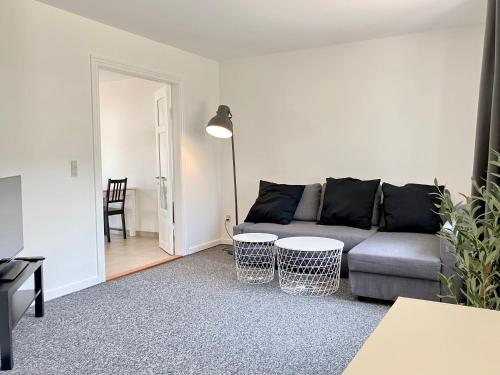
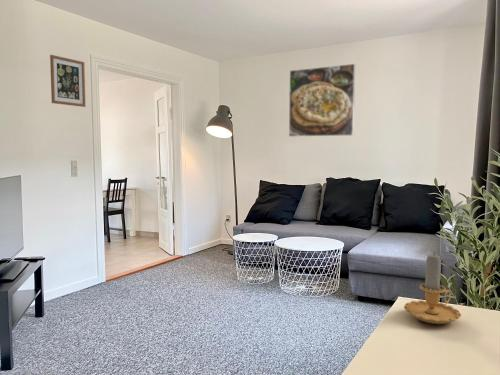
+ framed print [288,63,356,138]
+ candle [403,251,462,325]
+ wall art [49,54,87,108]
